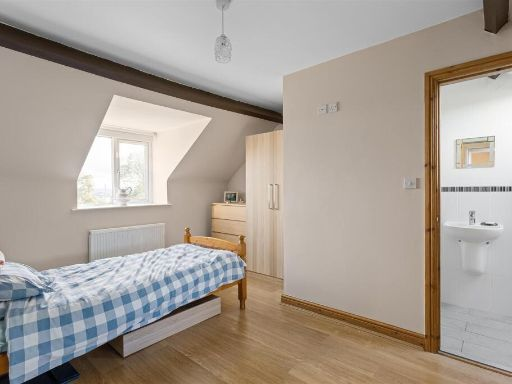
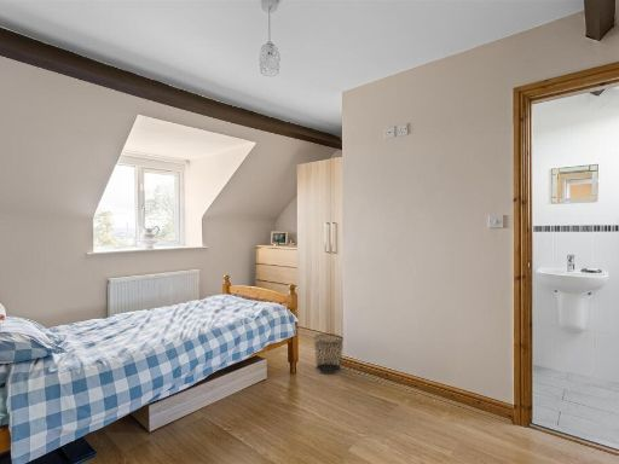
+ waste bin [312,332,345,375]
